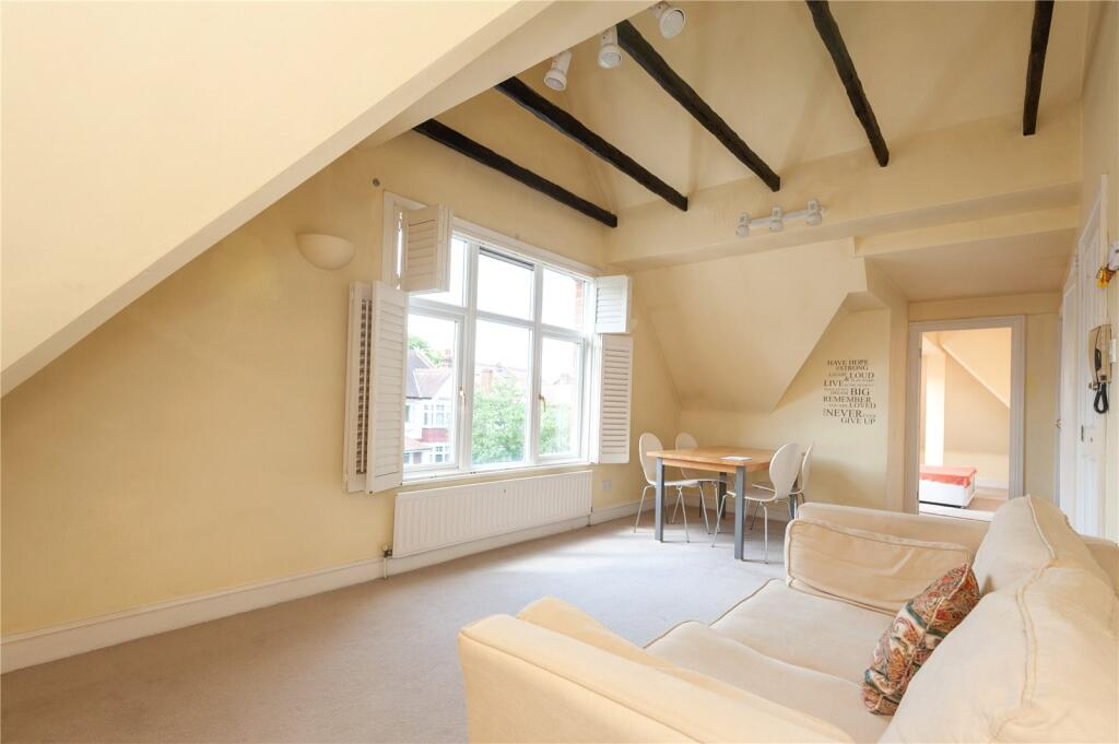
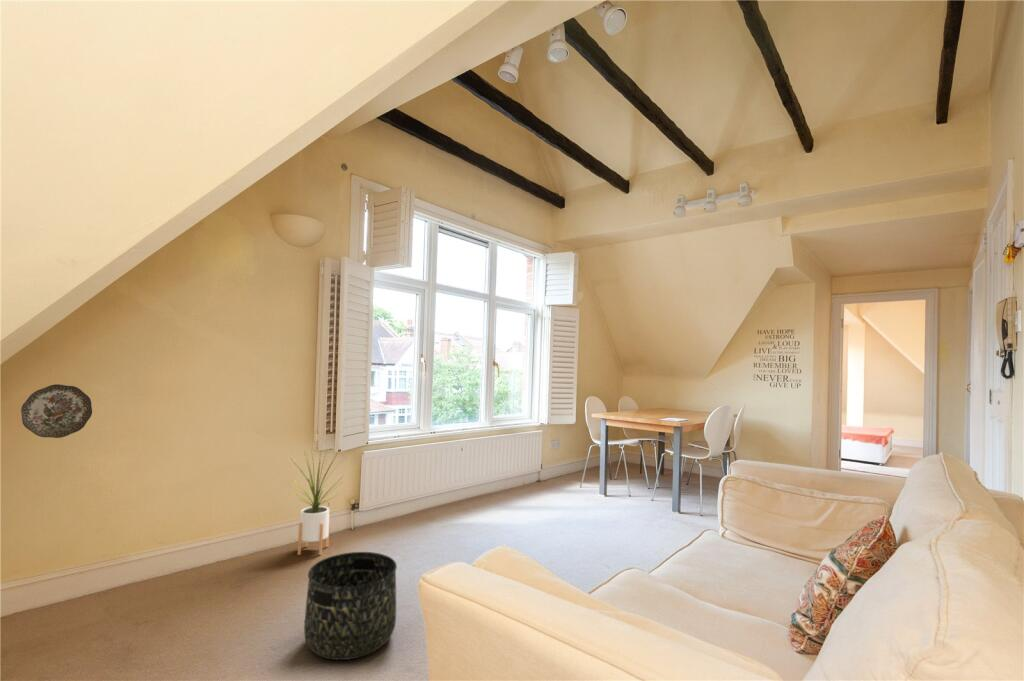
+ decorative plate [20,383,93,439]
+ basket [303,551,398,661]
+ house plant [286,443,347,556]
